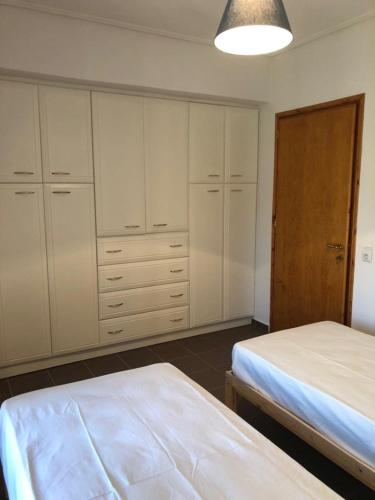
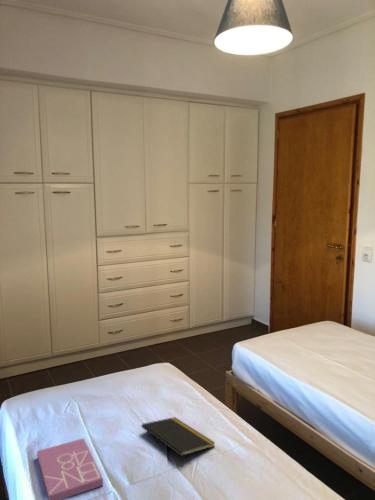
+ notepad [140,416,216,466]
+ book [36,437,104,500]
